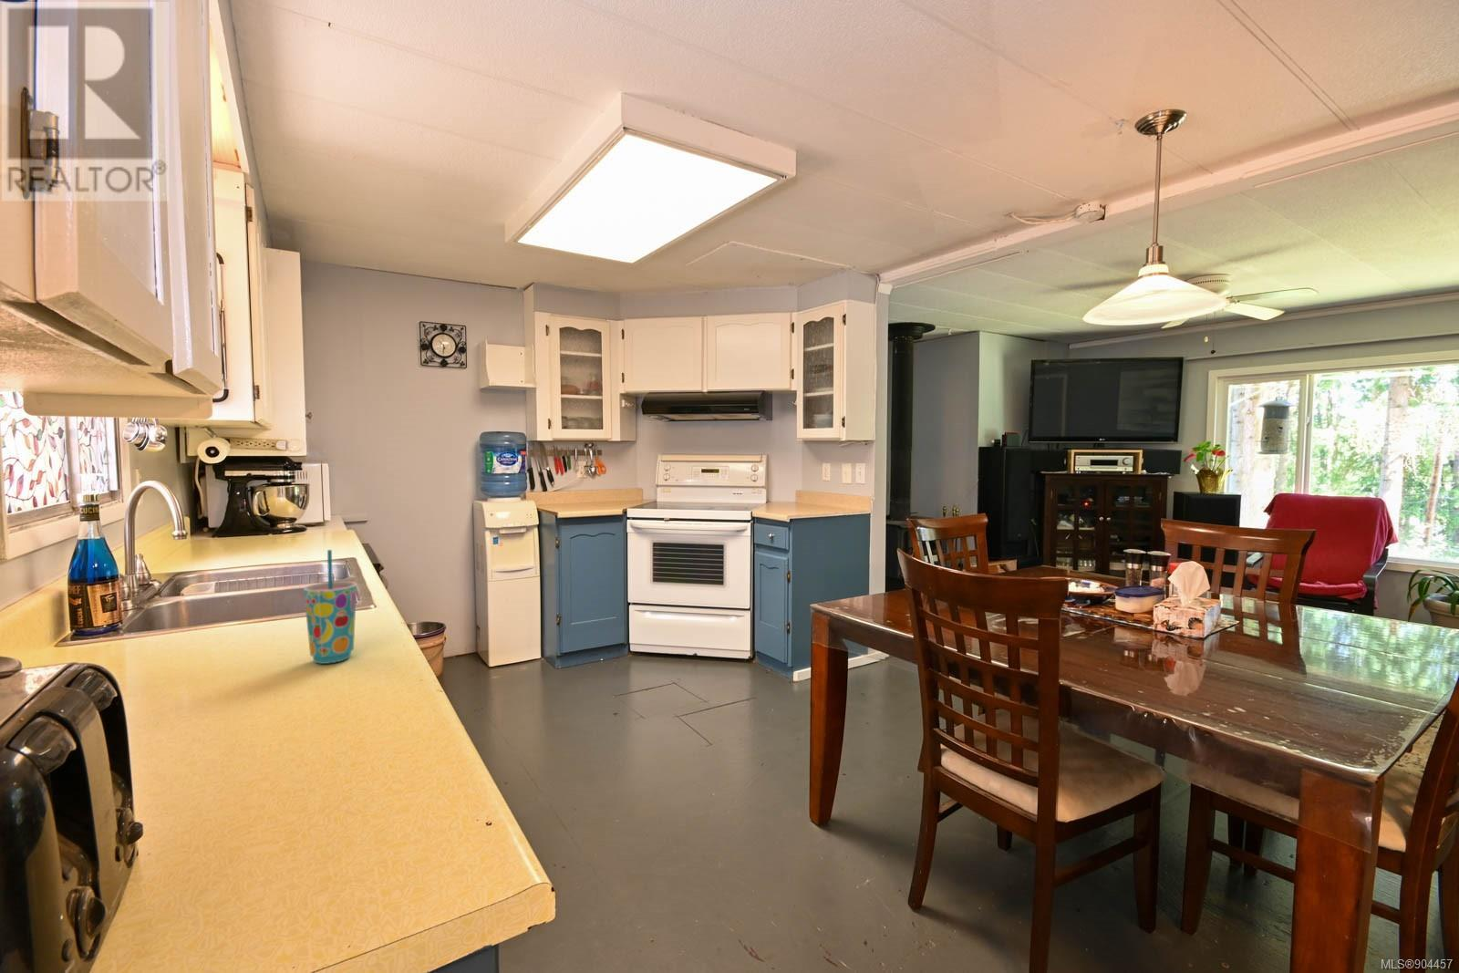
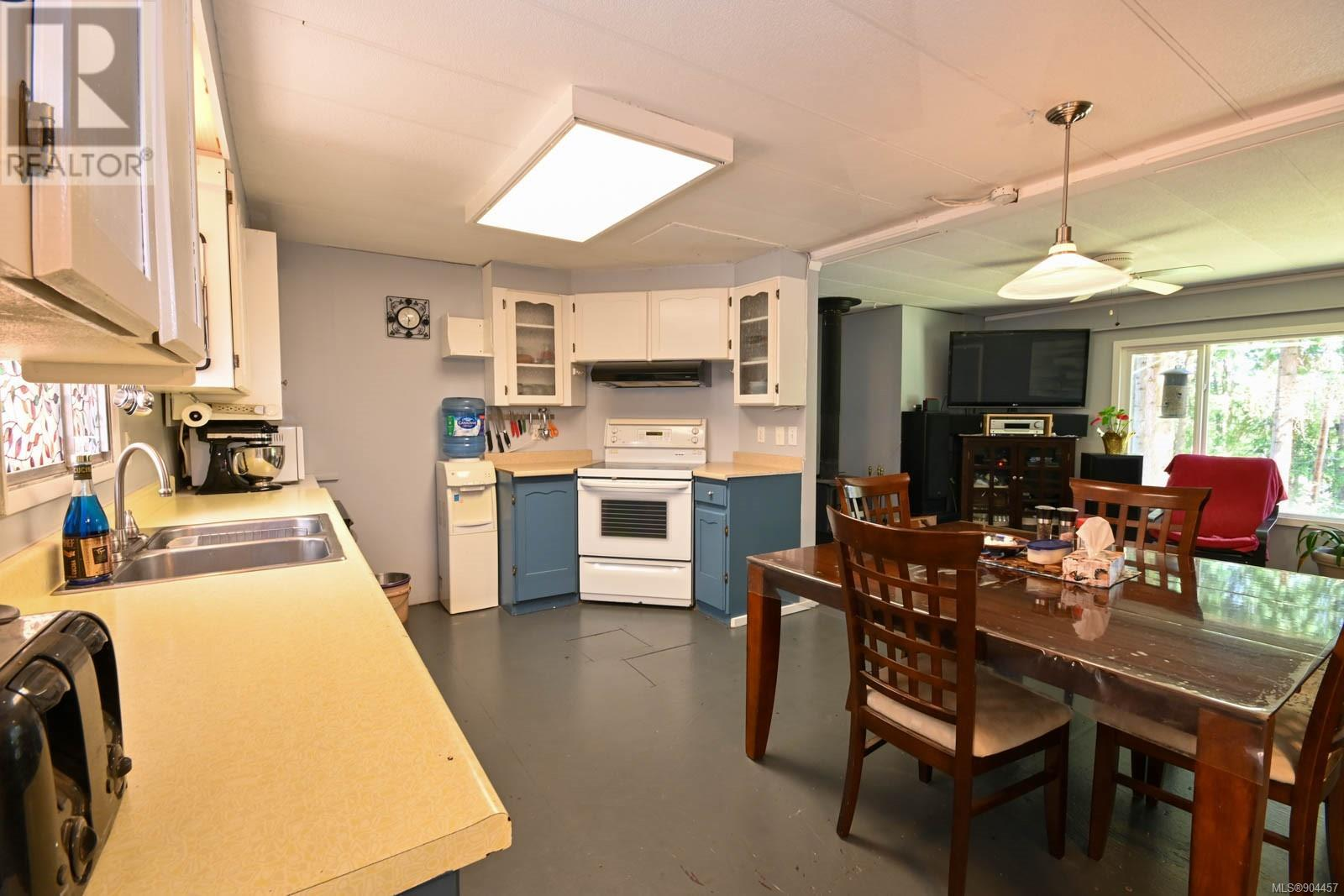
- cup [303,549,357,665]
